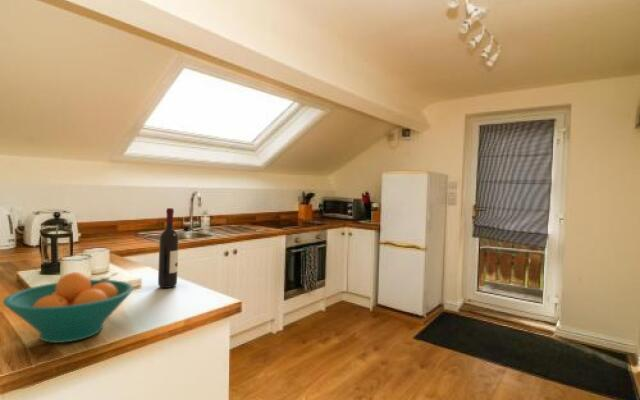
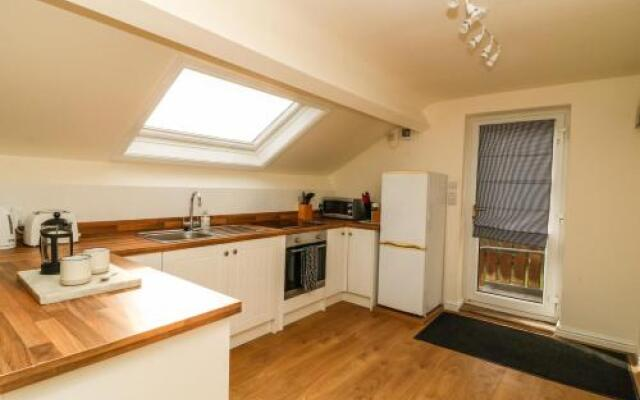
- fruit bowl [2,271,134,344]
- wine bottle [157,207,180,289]
